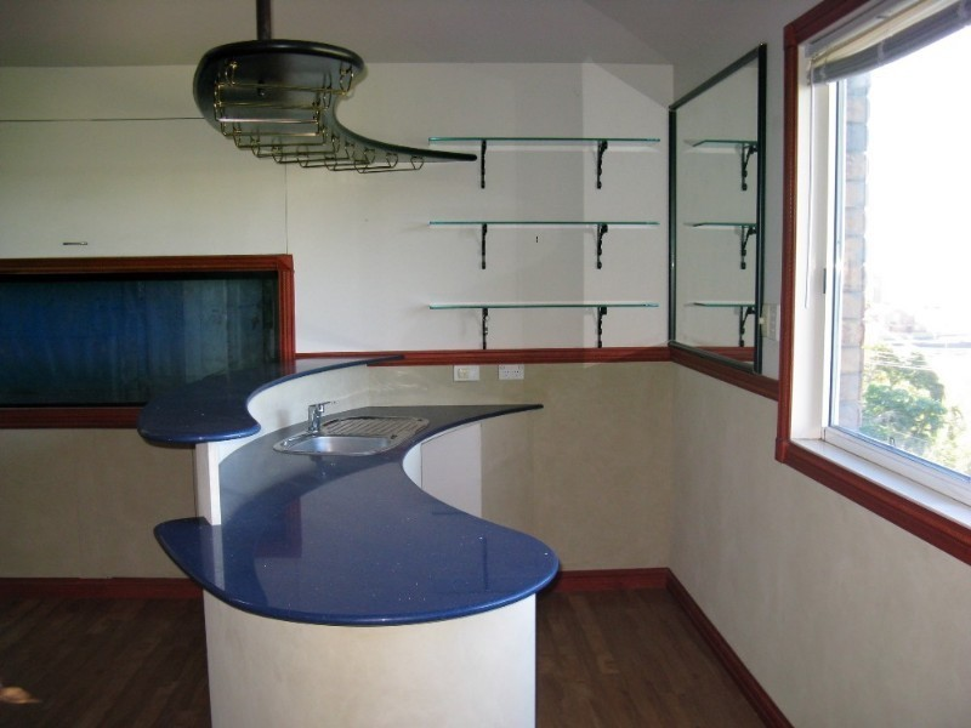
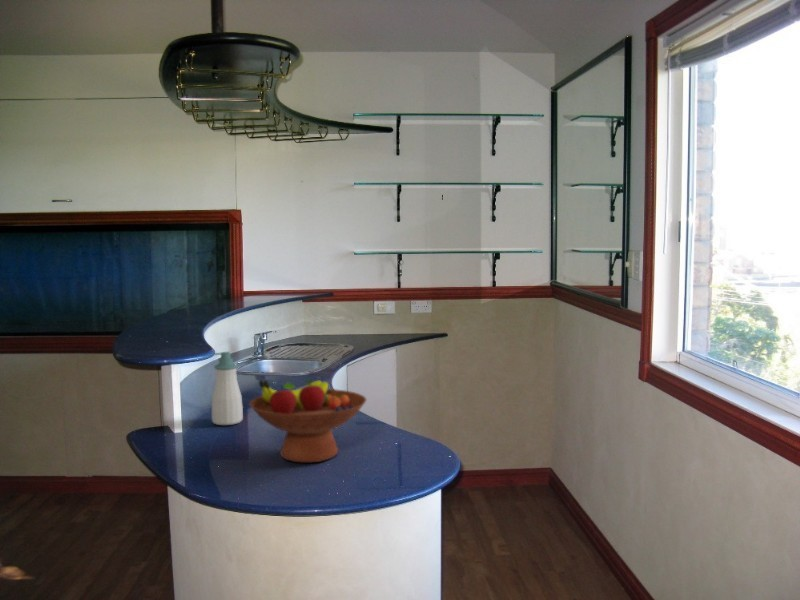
+ soap bottle [211,351,244,426]
+ fruit bowl [248,378,367,463]
